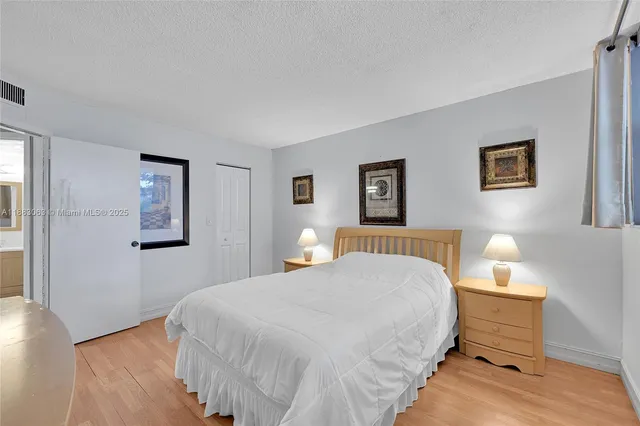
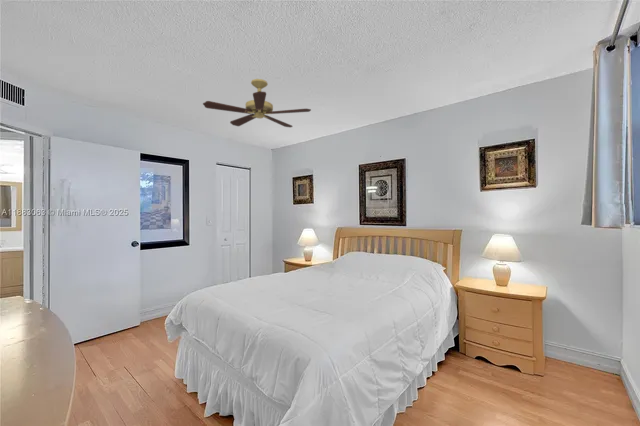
+ ceiling fan [202,78,312,128]
